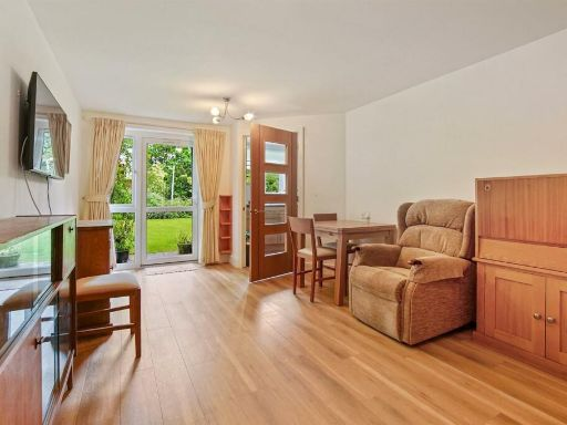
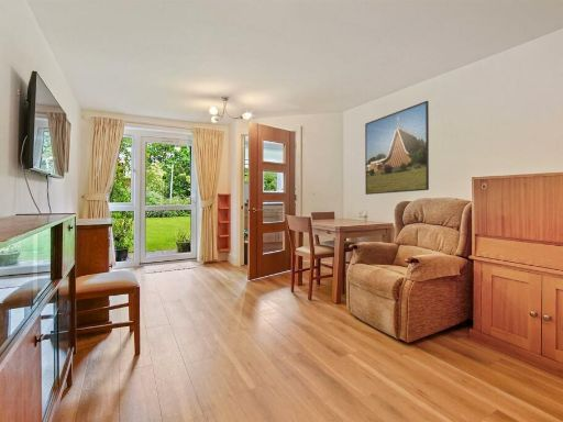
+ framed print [364,100,430,196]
